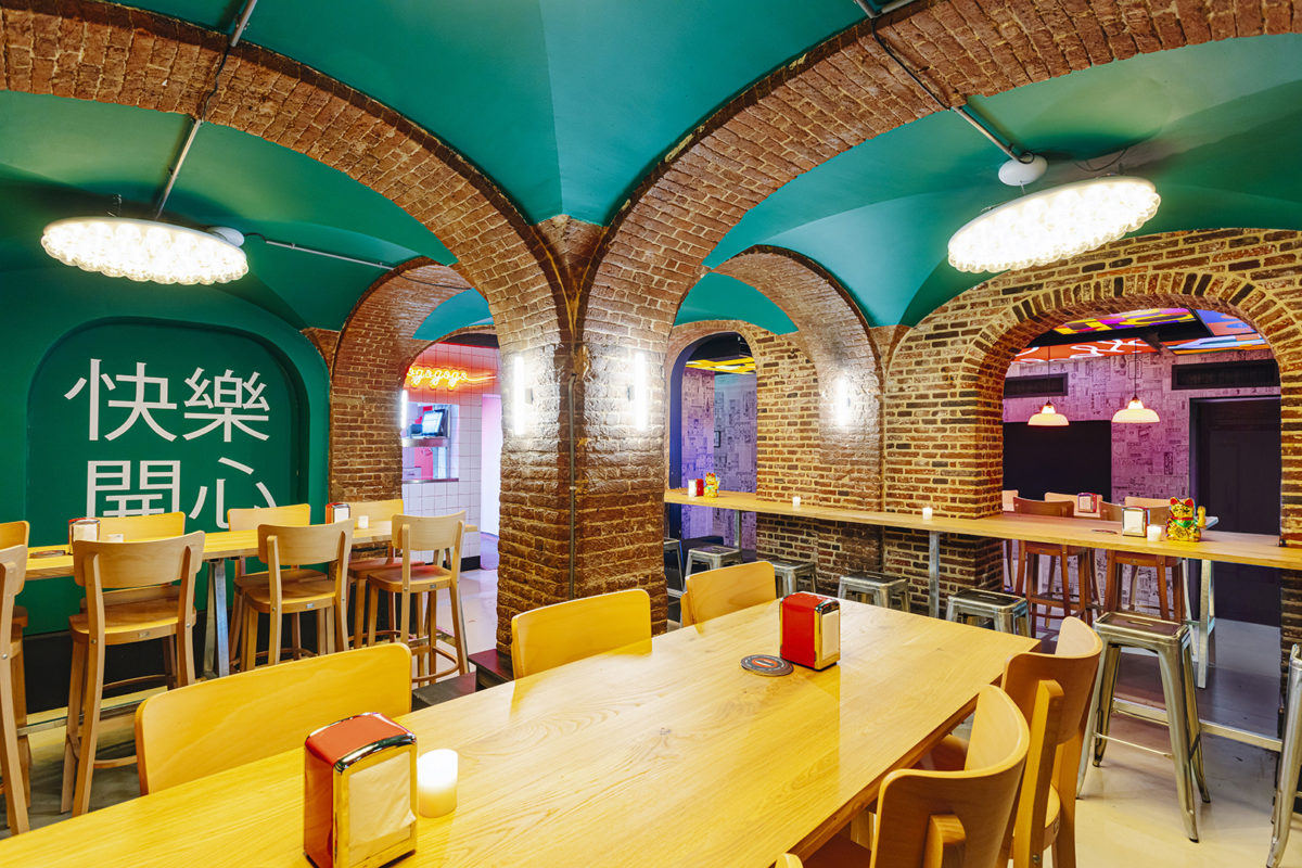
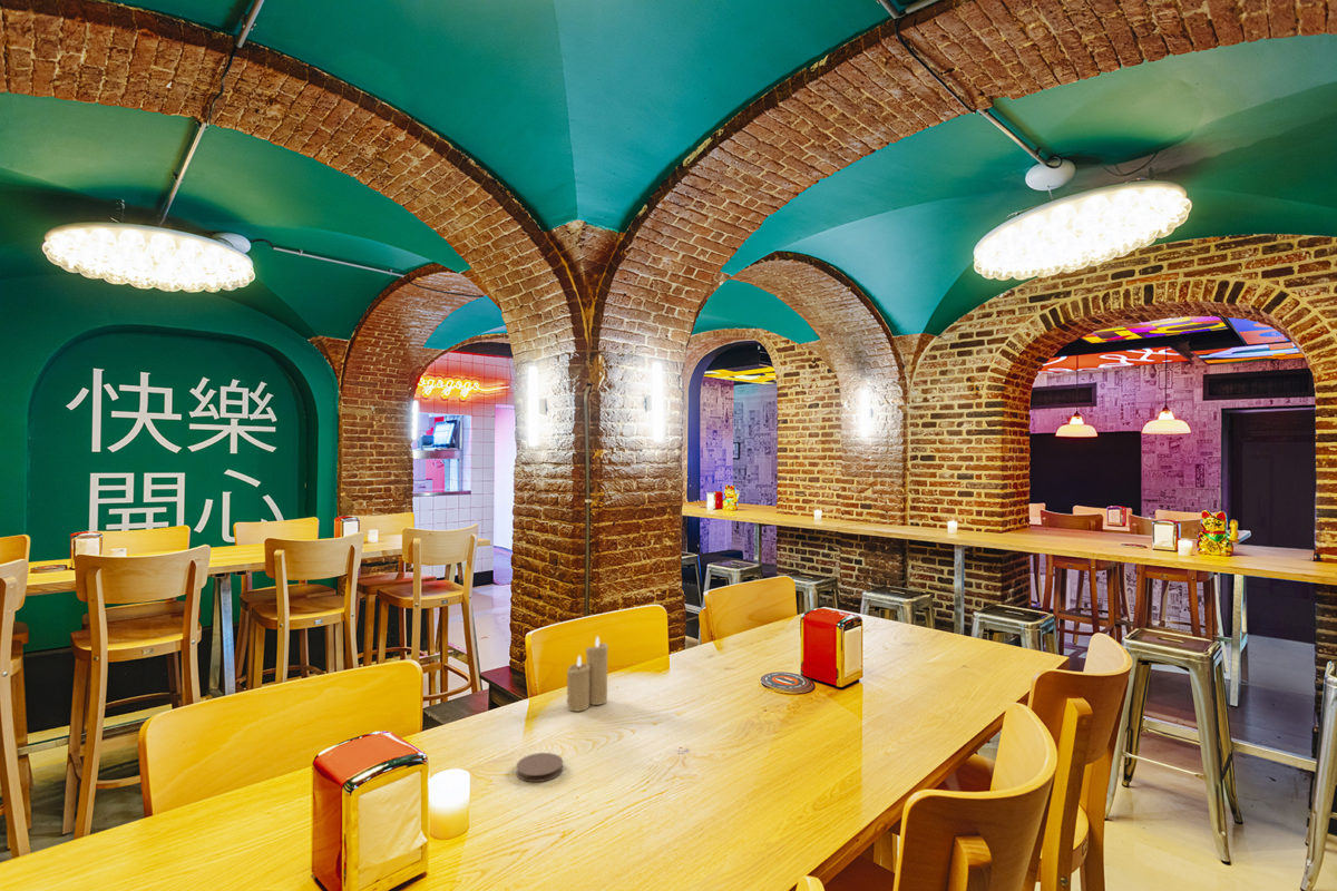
+ coaster [515,752,564,783]
+ candle [566,635,609,712]
